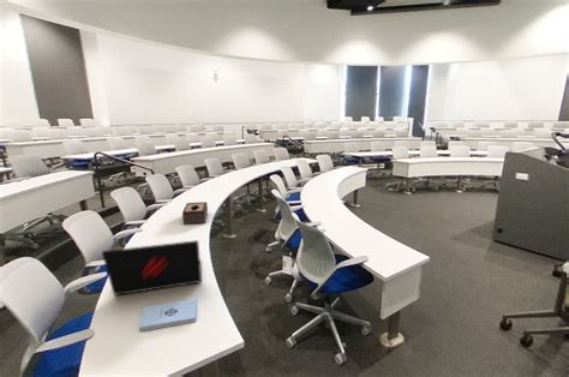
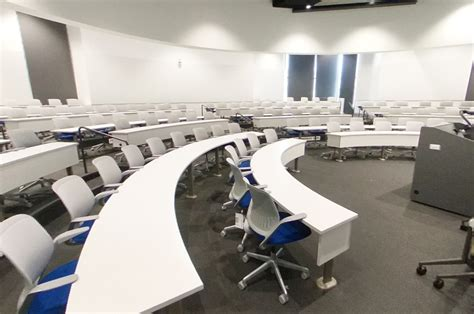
- notepad [138,298,198,331]
- tissue box [181,201,209,226]
- laptop [101,239,203,297]
